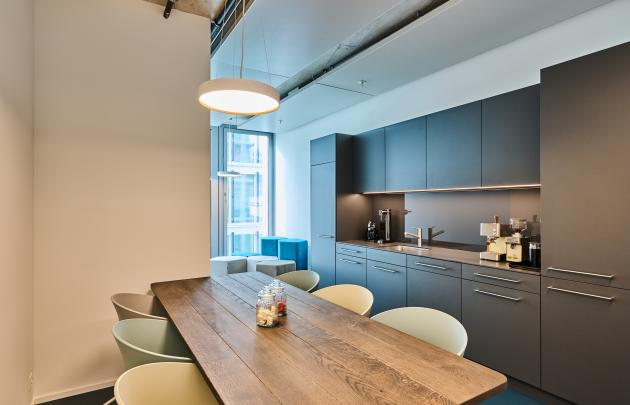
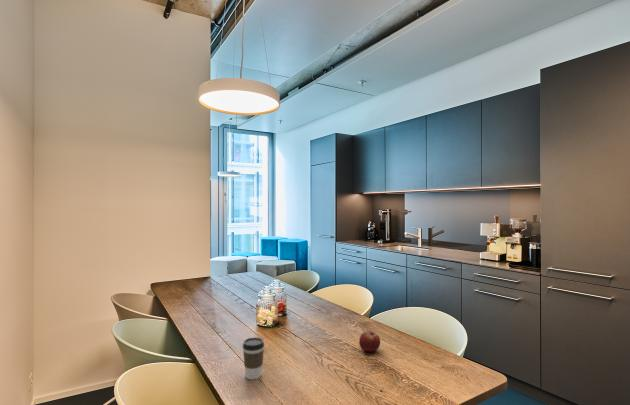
+ coffee cup [242,336,265,381]
+ fruit [358,329,381,353]
